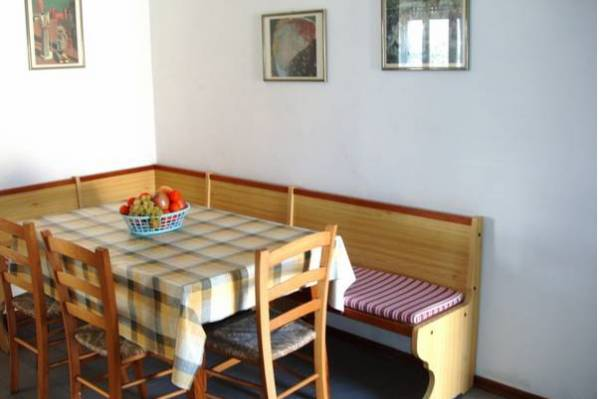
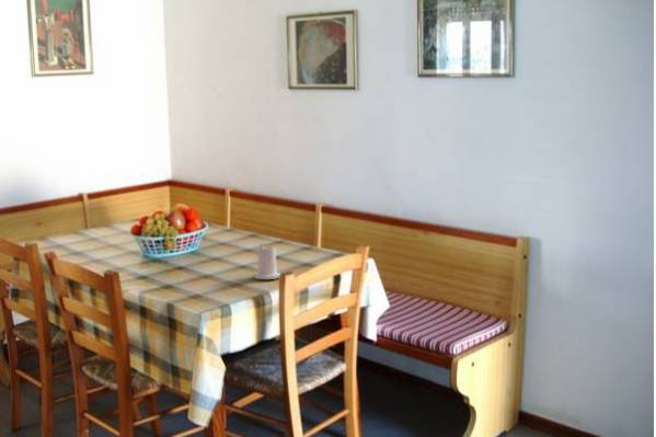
+ candle [253,243,283,280]
